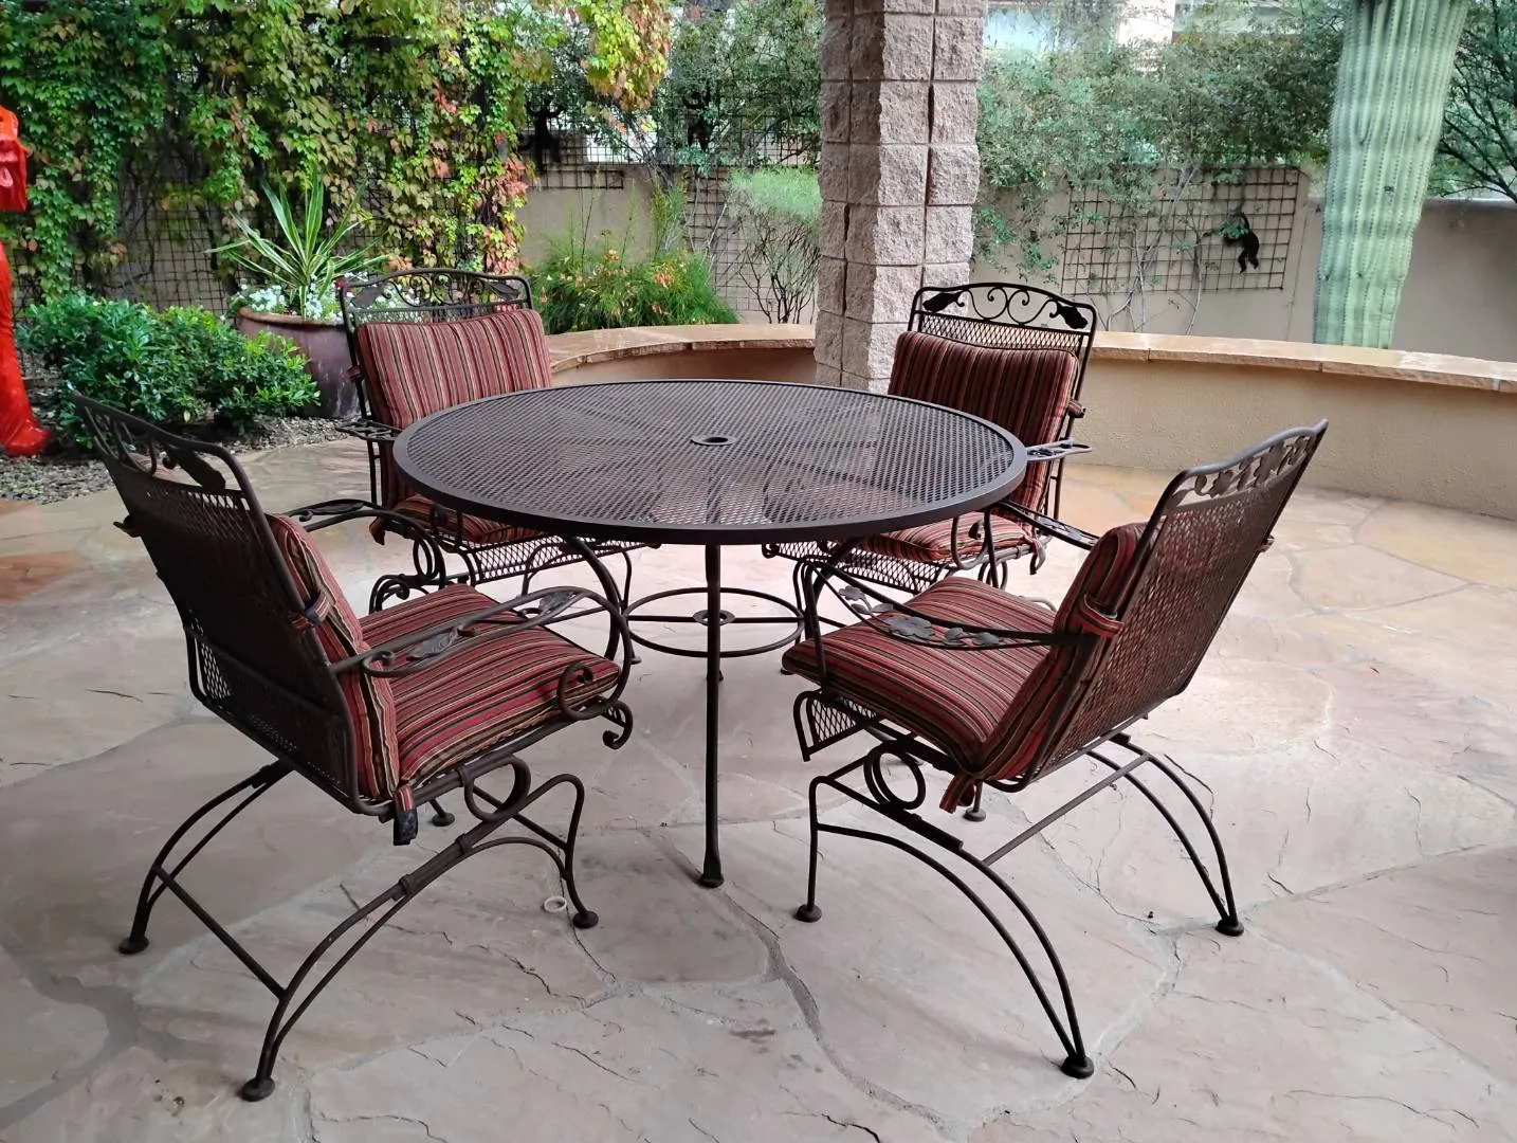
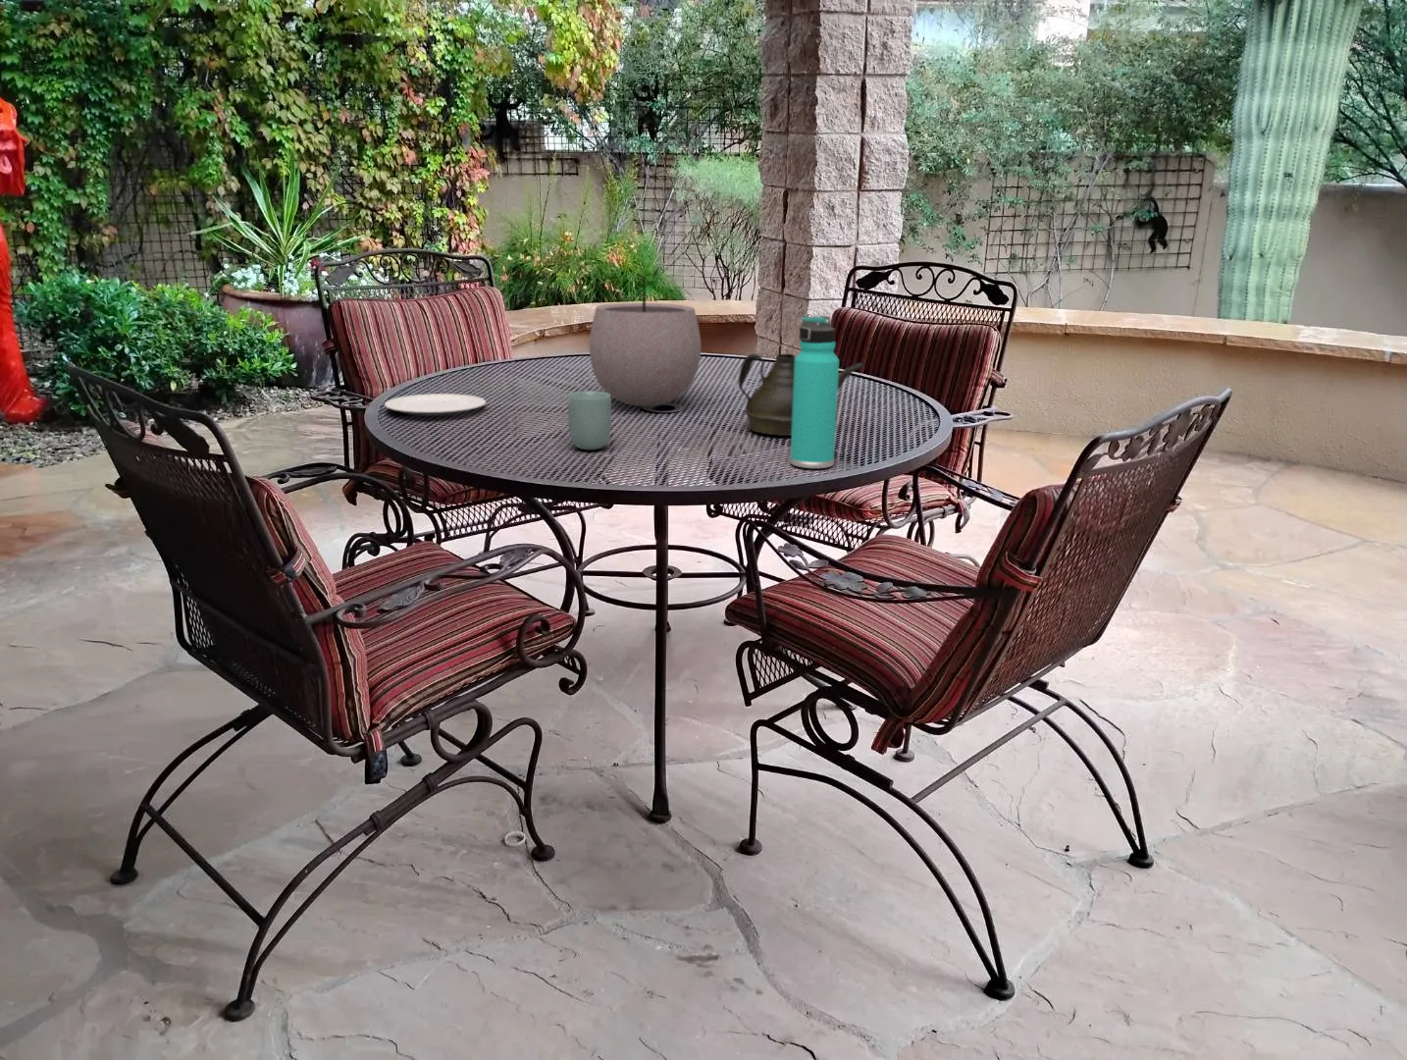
+ plant pot [589,262,701,408]
+ cup [567,390,612,451]
+ thermos bottle [790,314,840,469]
+ teapot [738,352,865,436]
+ plate [384,393,486,418]
